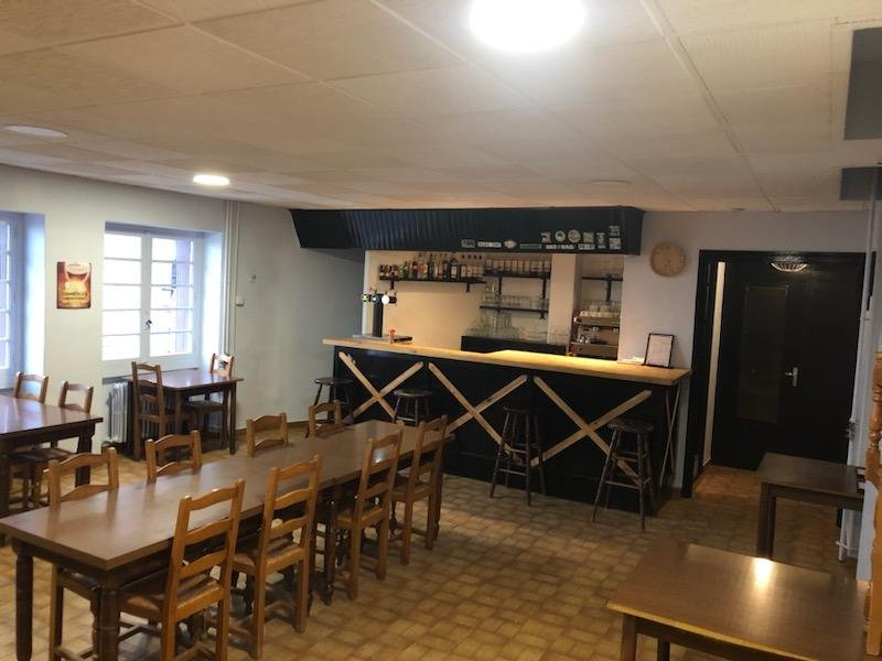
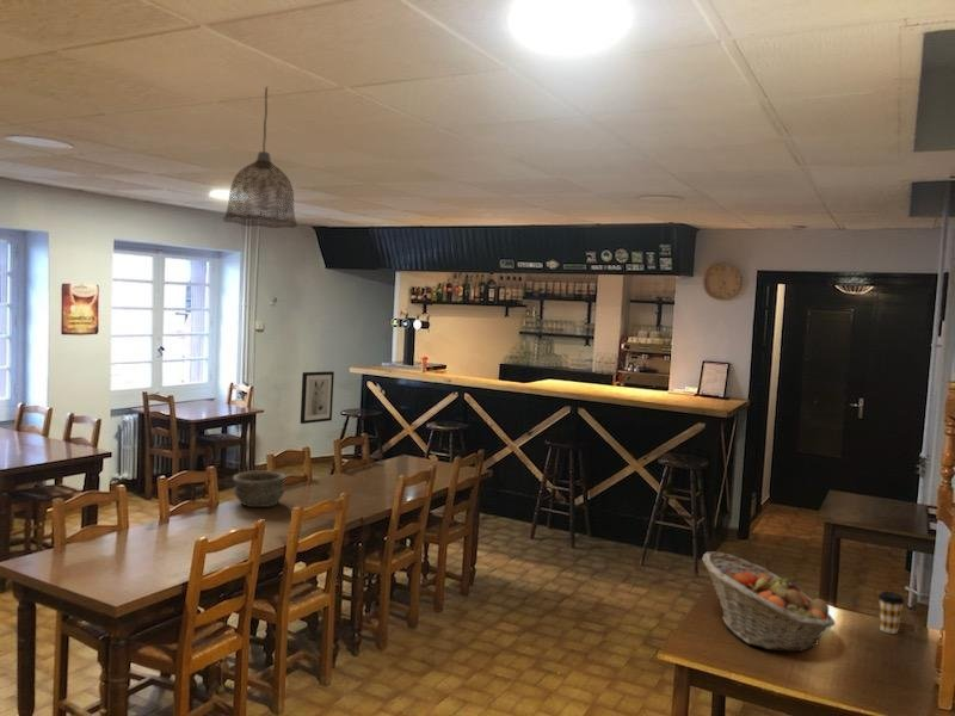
+ wall art [300,370,335,425]
+ fruit basket [701,550,837,653]
+ coffee cup [877,591,906,635]
+ bowl [232,469,286,508]
+ pendant lamp [222,86,298,229]
